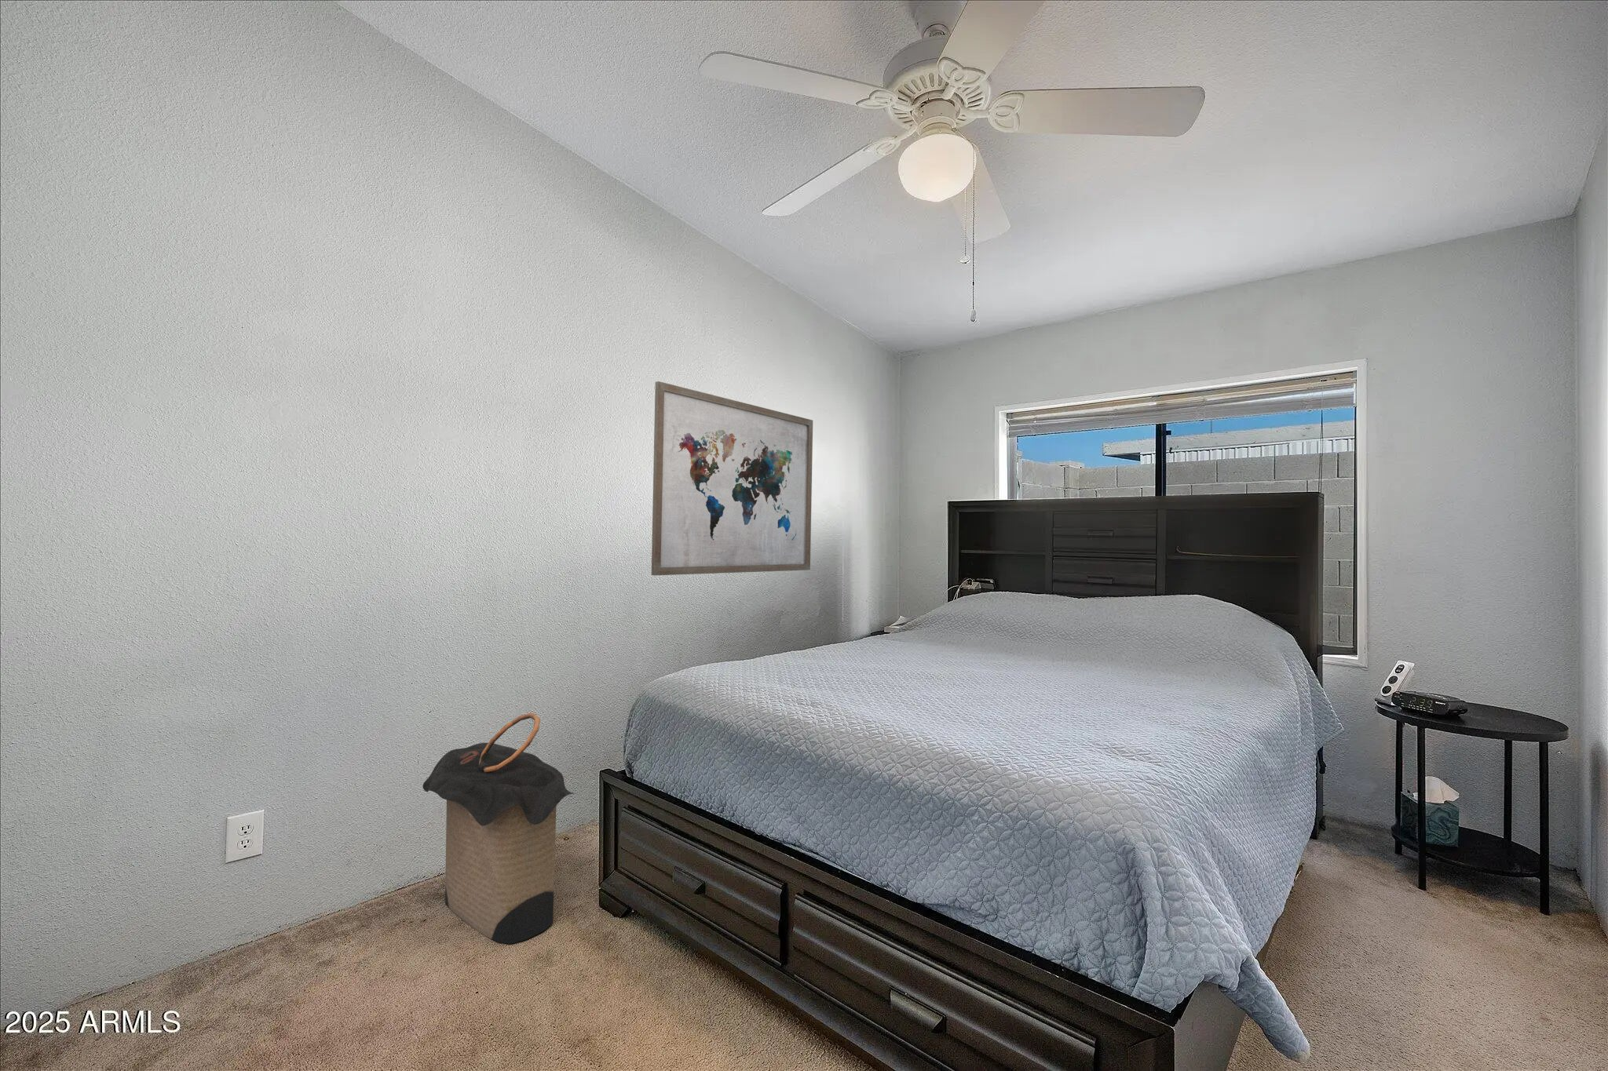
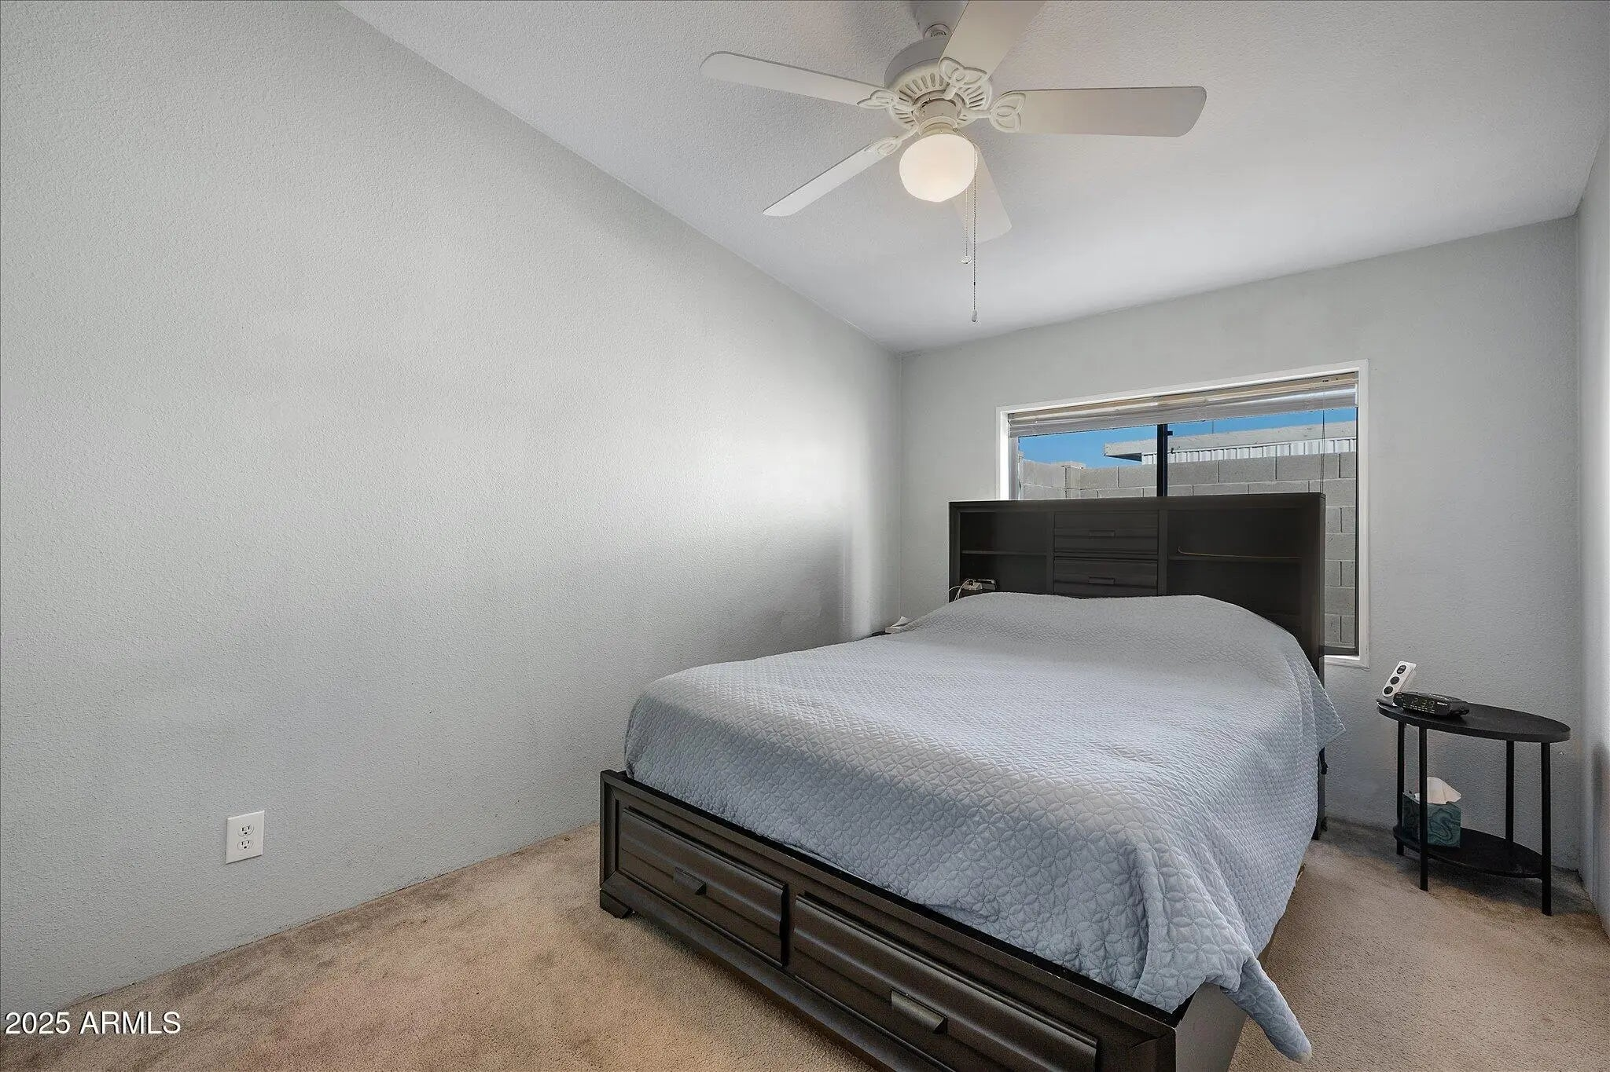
- laundry hamper [422,712,575,944]
- wall art [650,380,813,576]
